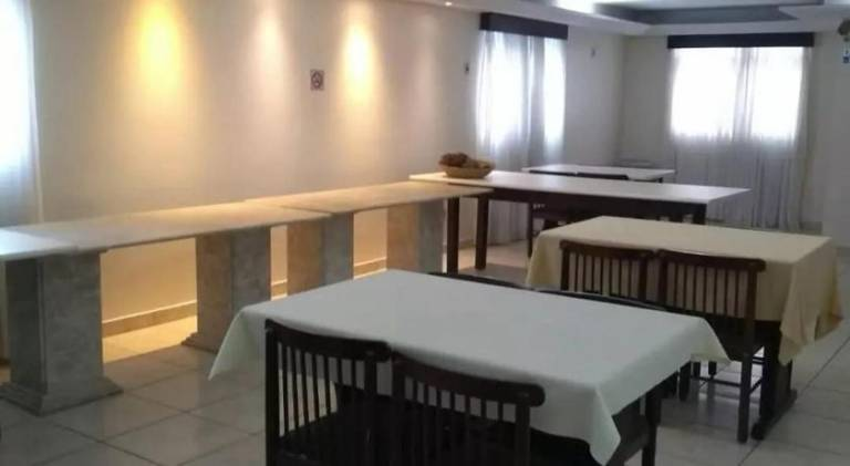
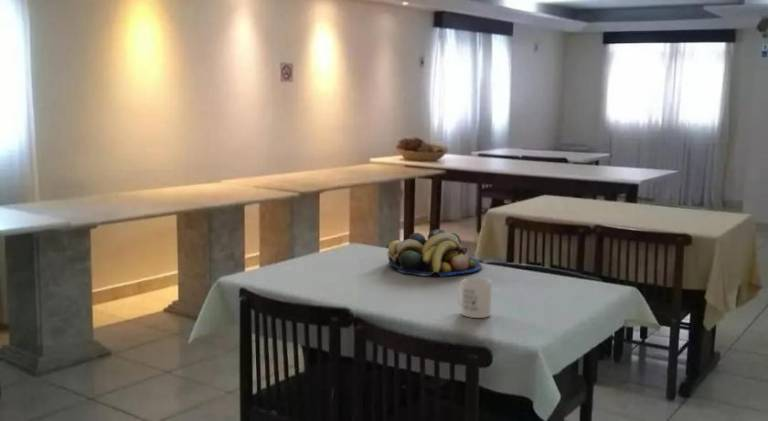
+ mug [456,277,493,319]
+ fruit bowl [386,228,483,277]
